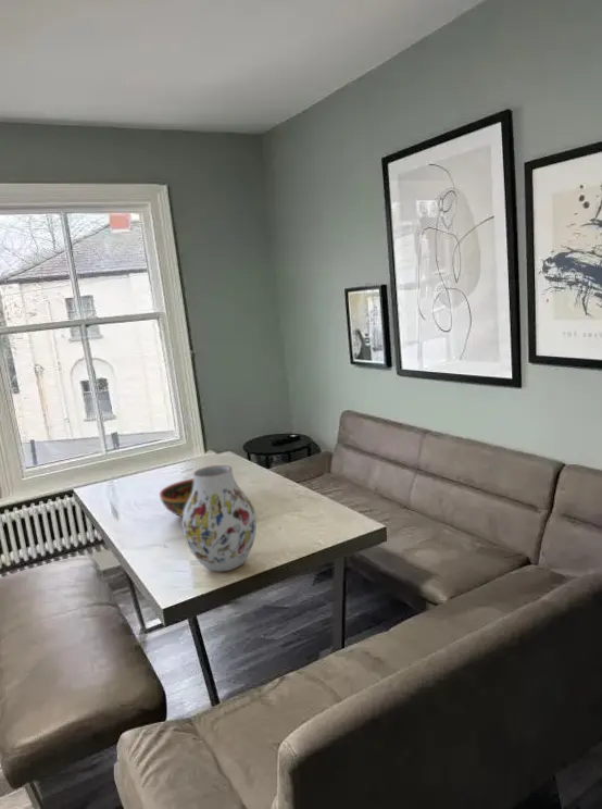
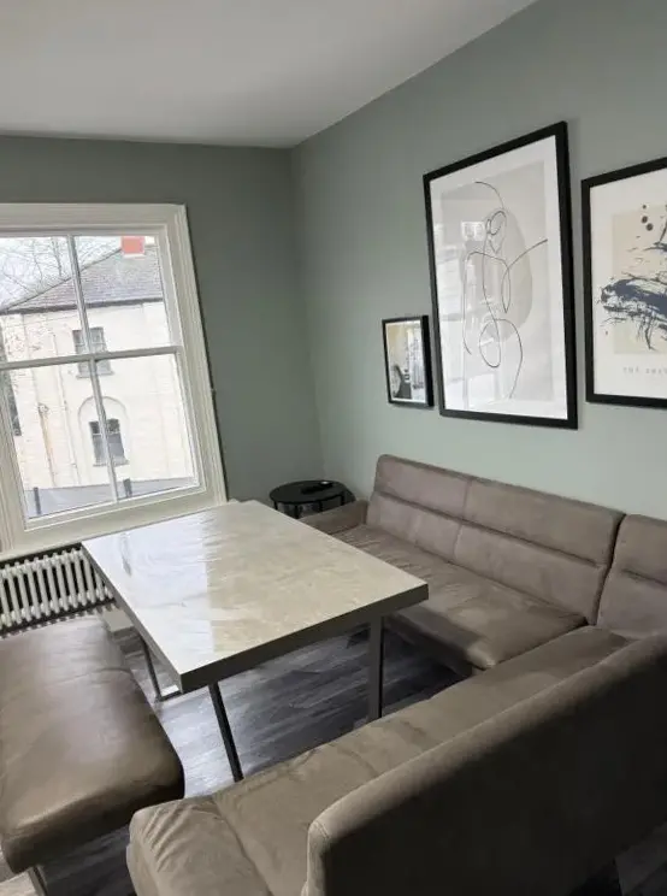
- bowl [159,477,195,519]
- vase [180,464,258,572]
